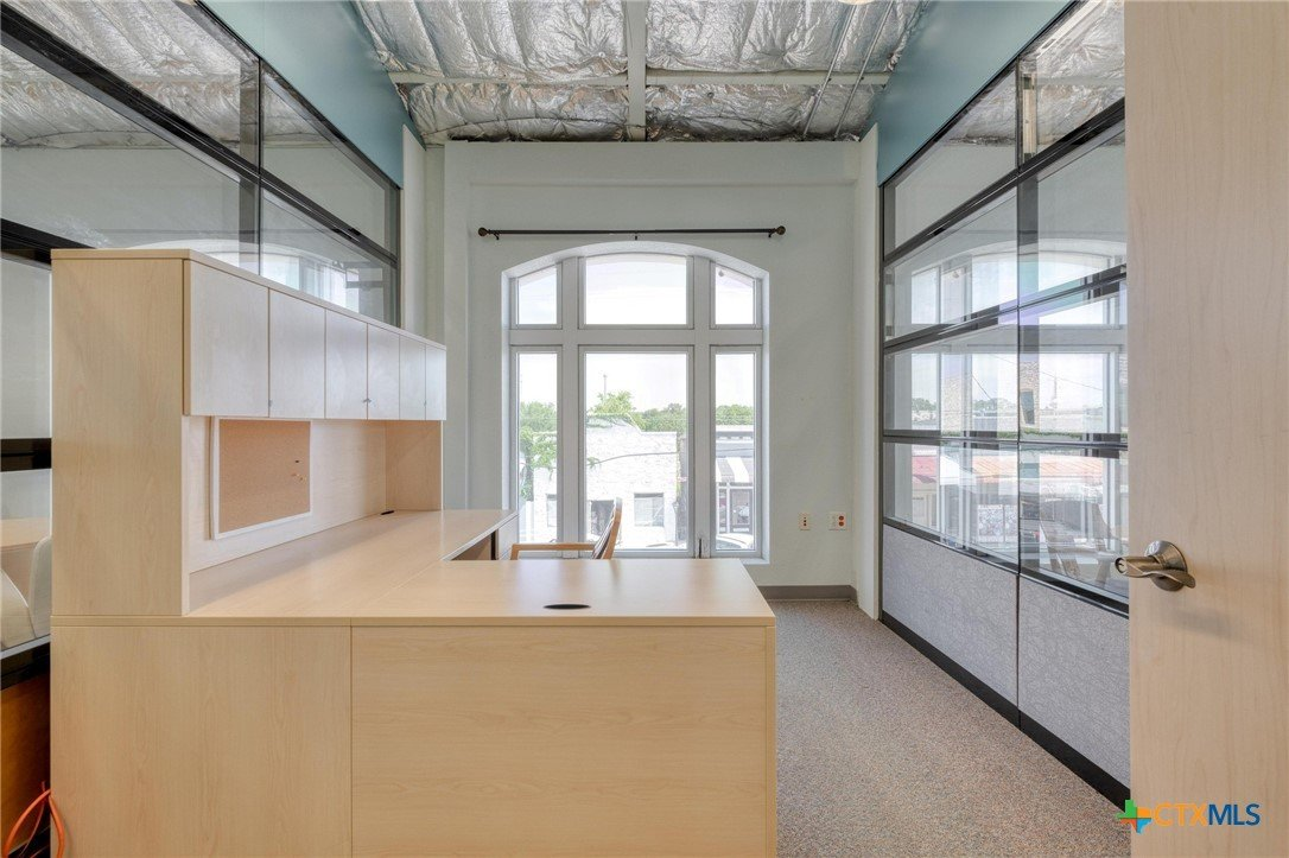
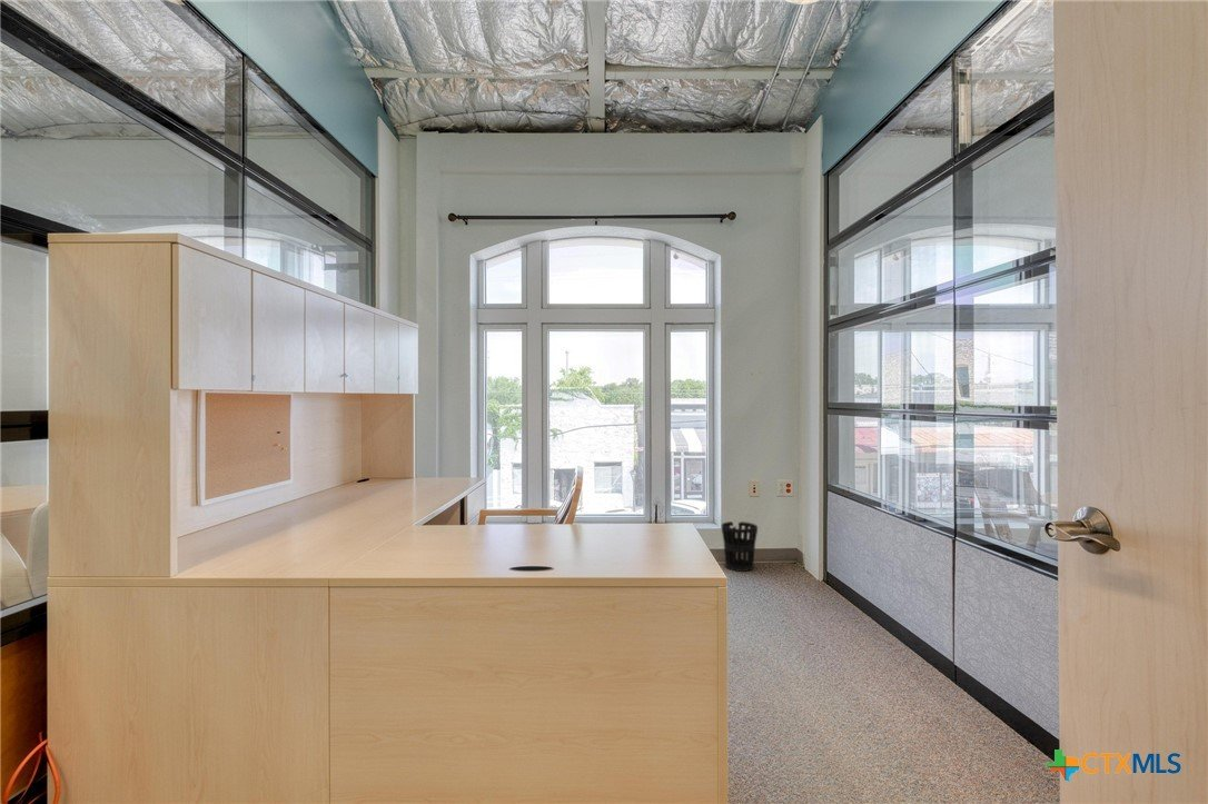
+ wastebasket [721,520,759,573]
